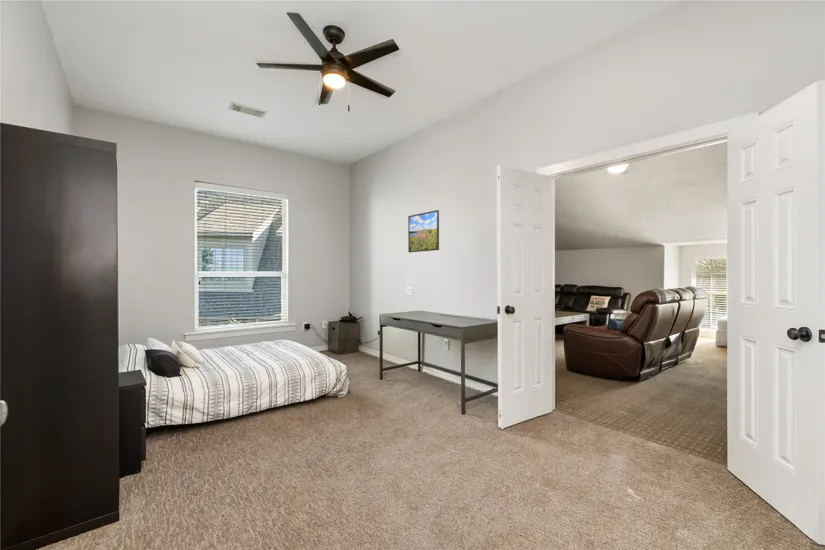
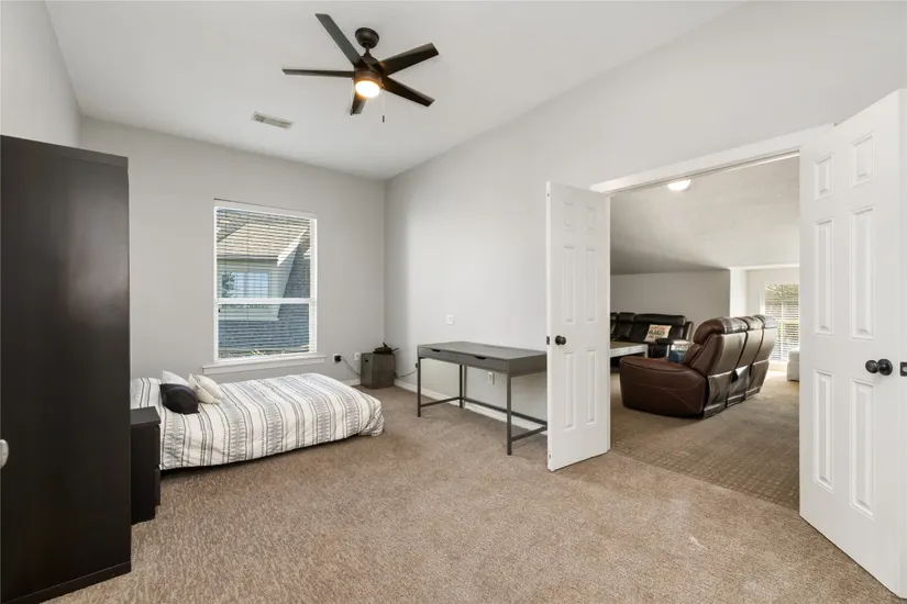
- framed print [407,209,440,253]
